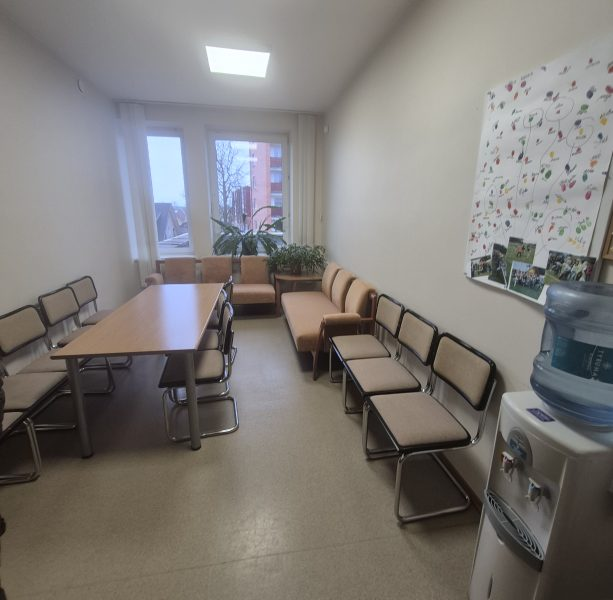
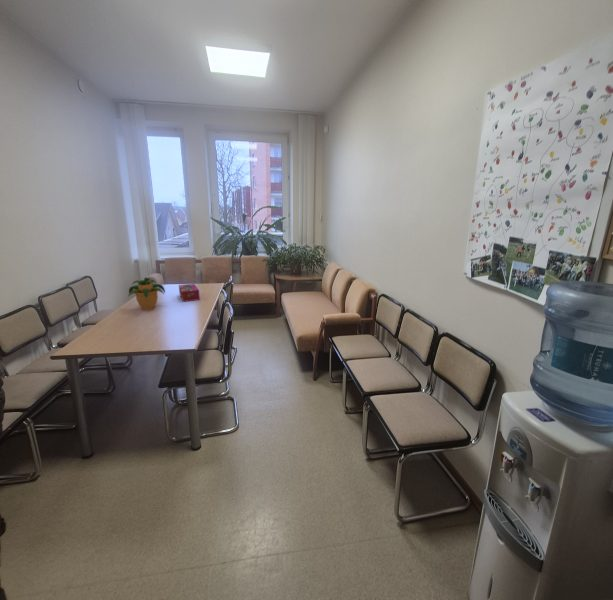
+ potted plant [127,276,166,311]
+ tissue box [178,283,201,303]
